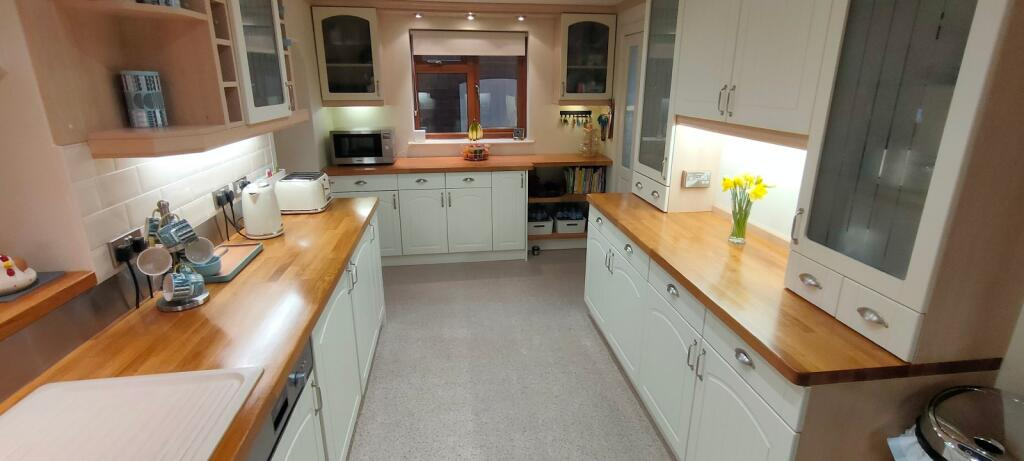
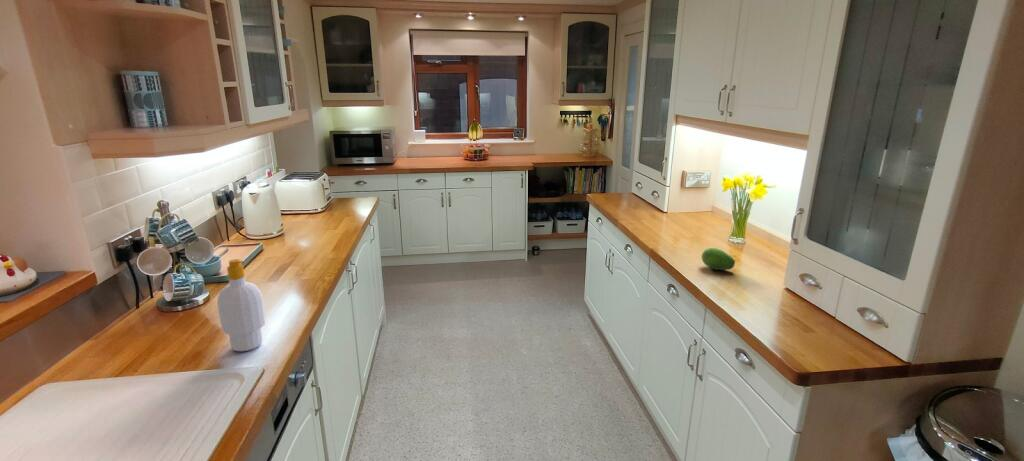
+ fruit [701,247,736,271]
+ soap bottle [216,258,267,352]
